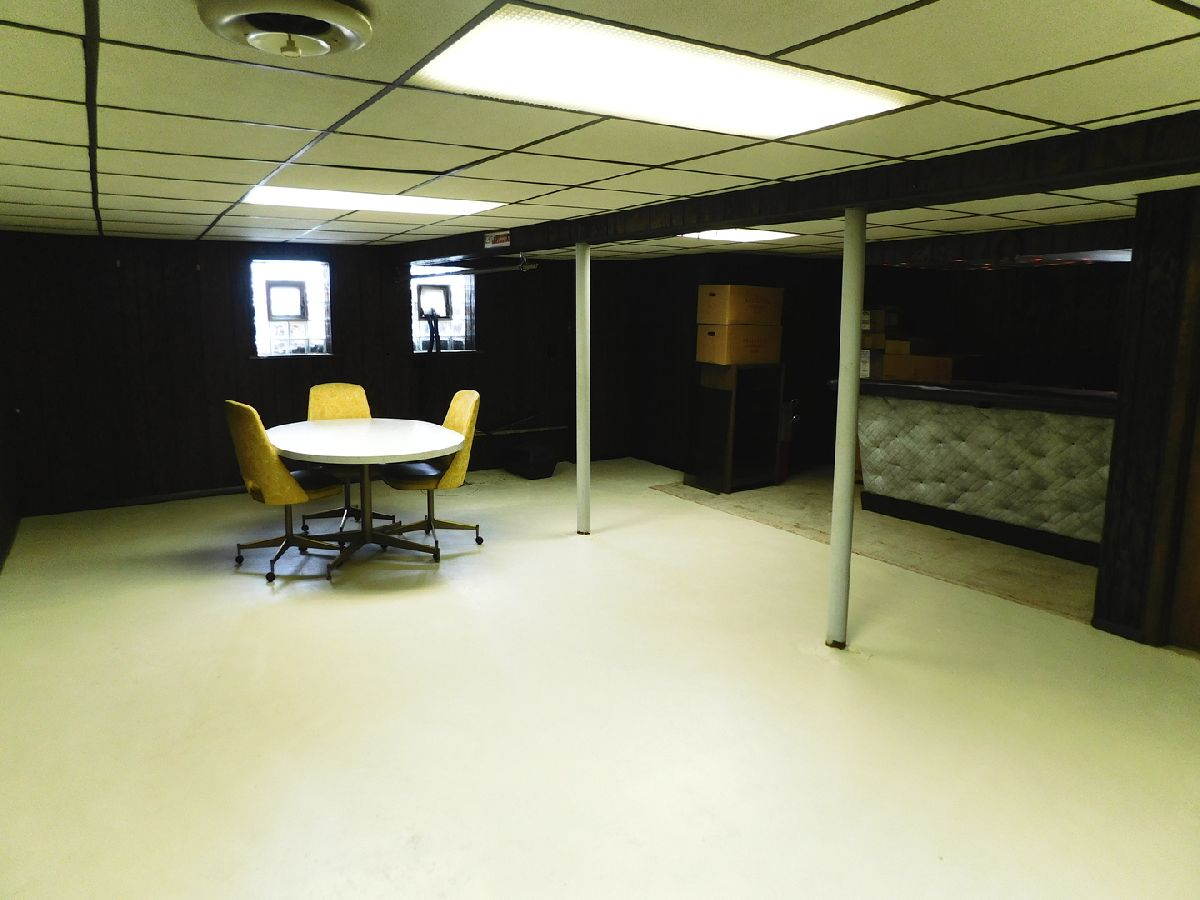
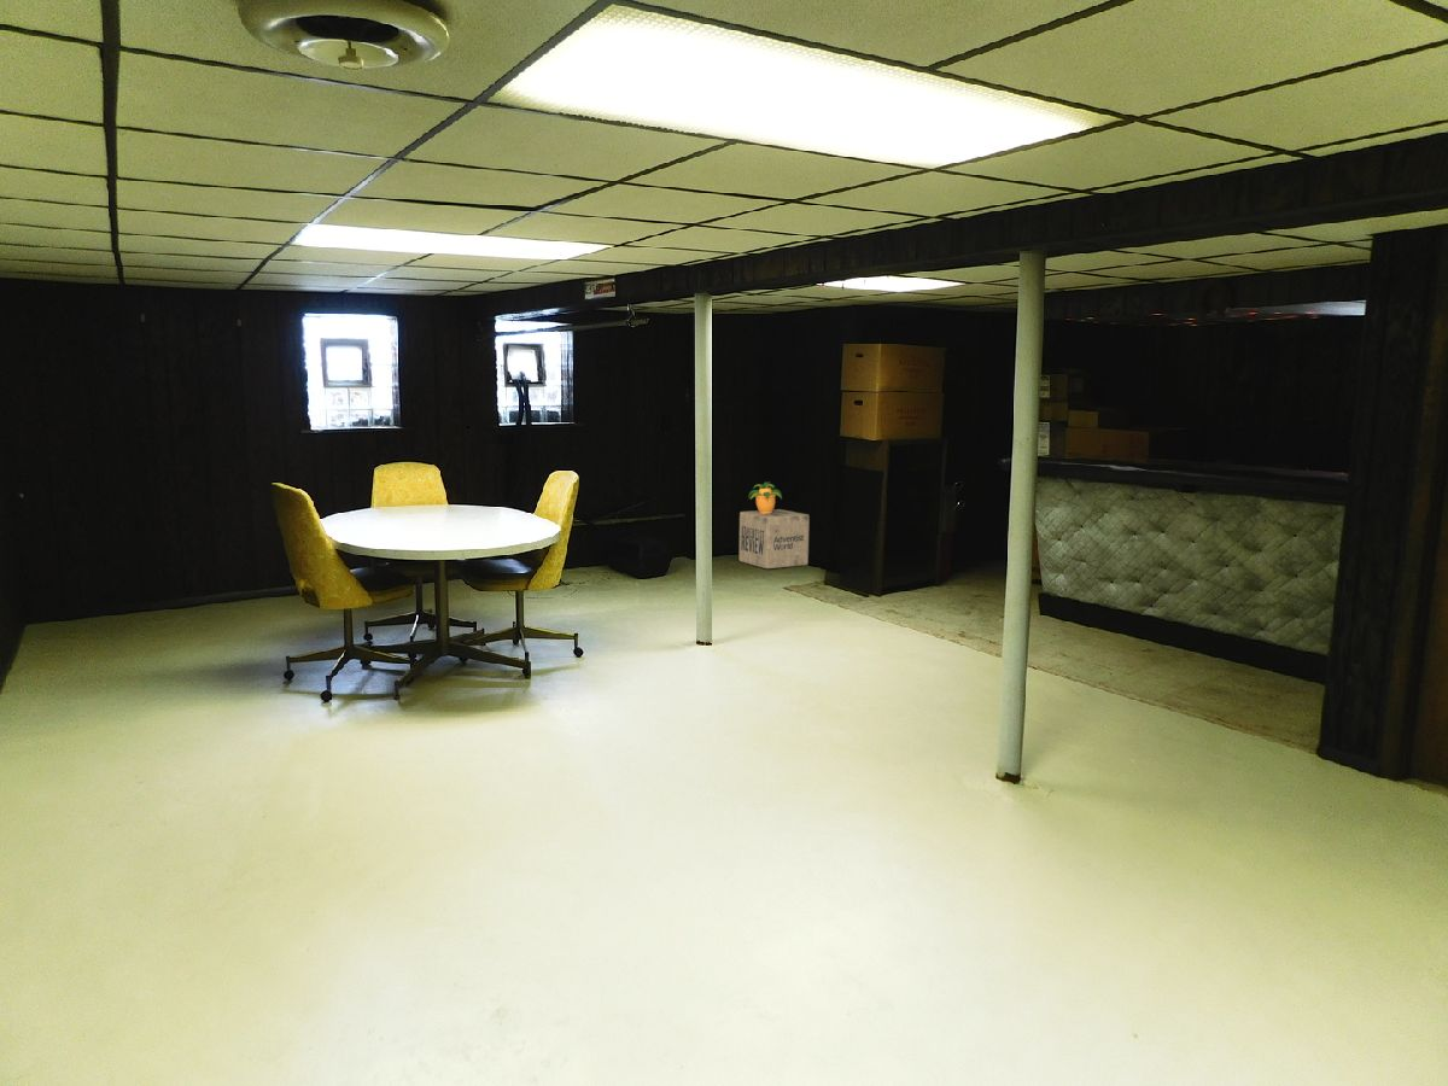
+ cardboard box [738,508,811,570]
+ potted plant [747,480,783,514]
